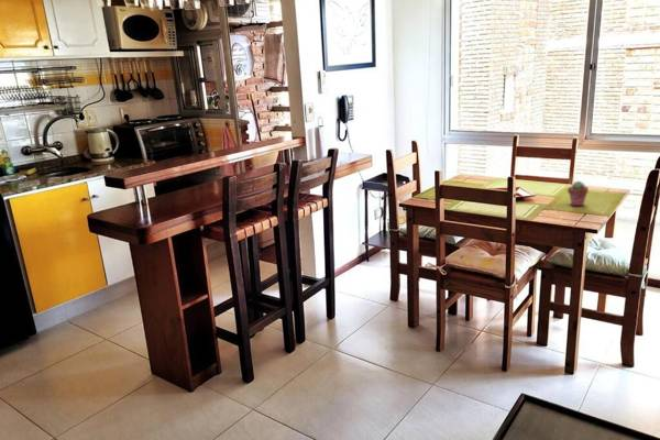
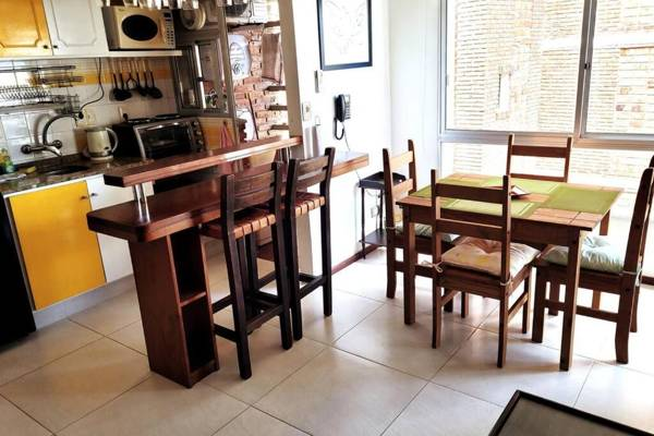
- potted succulent [566,180,590,207]
